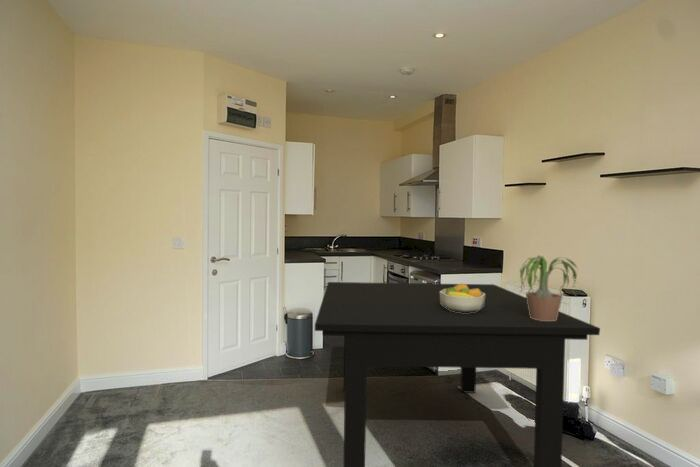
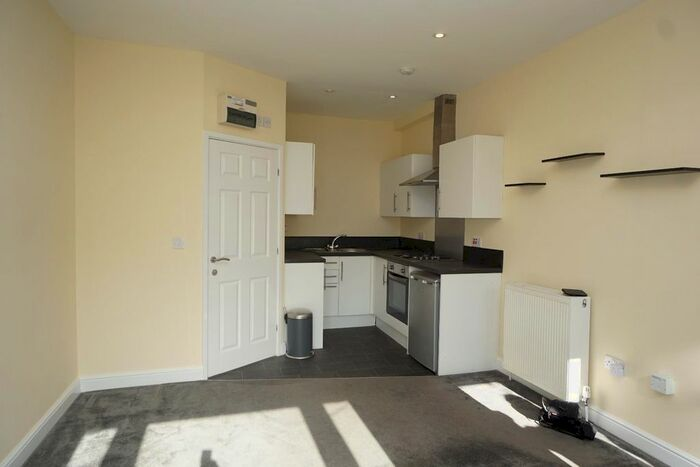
- potted plant [515,255,587,321]
- fruit bowl [440,282,485,313]
- dining table [314,281,601,467]
